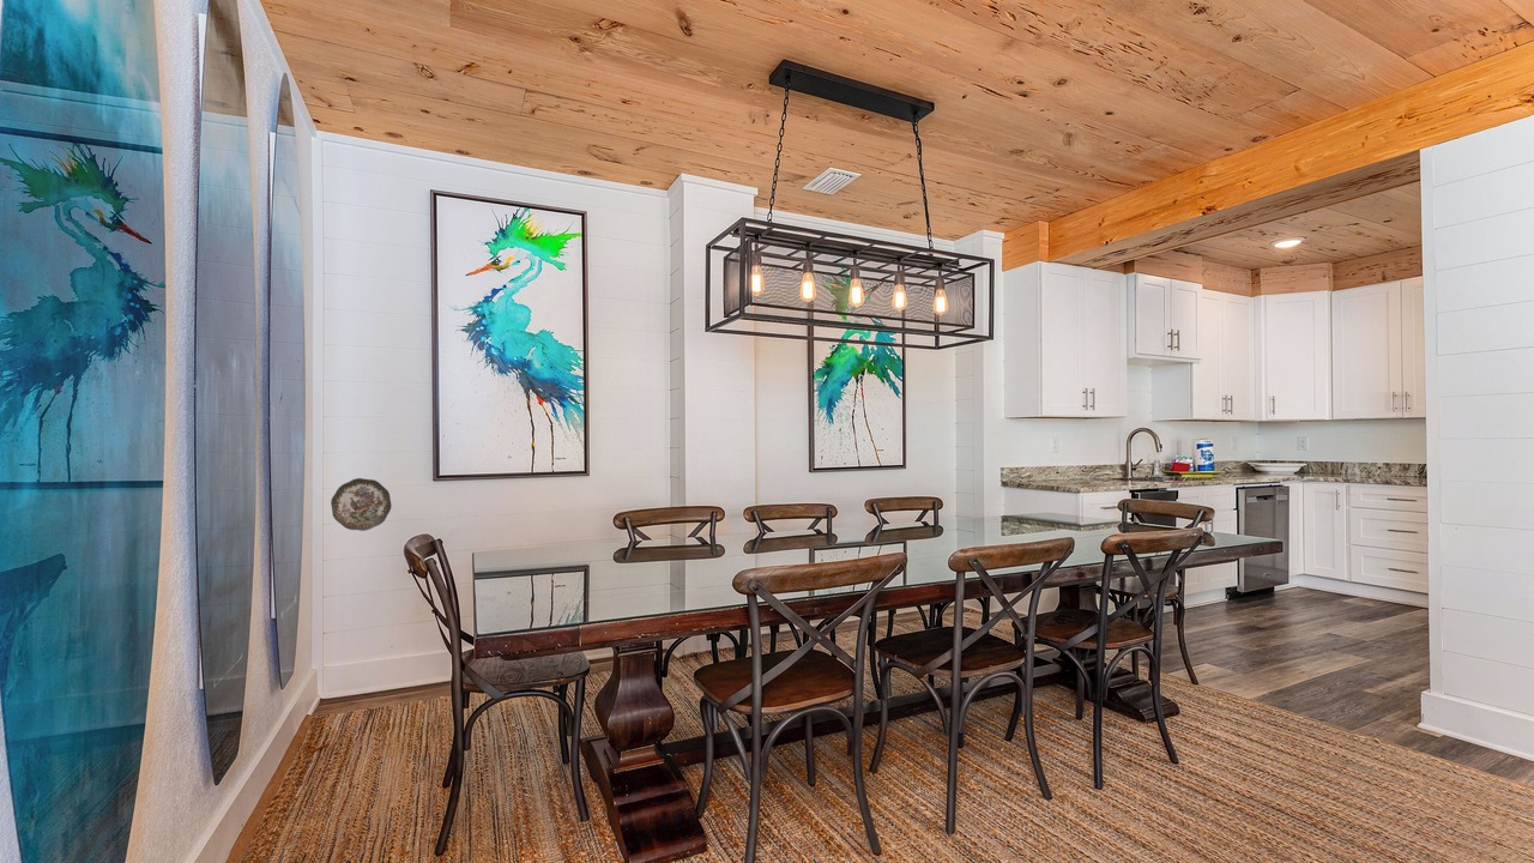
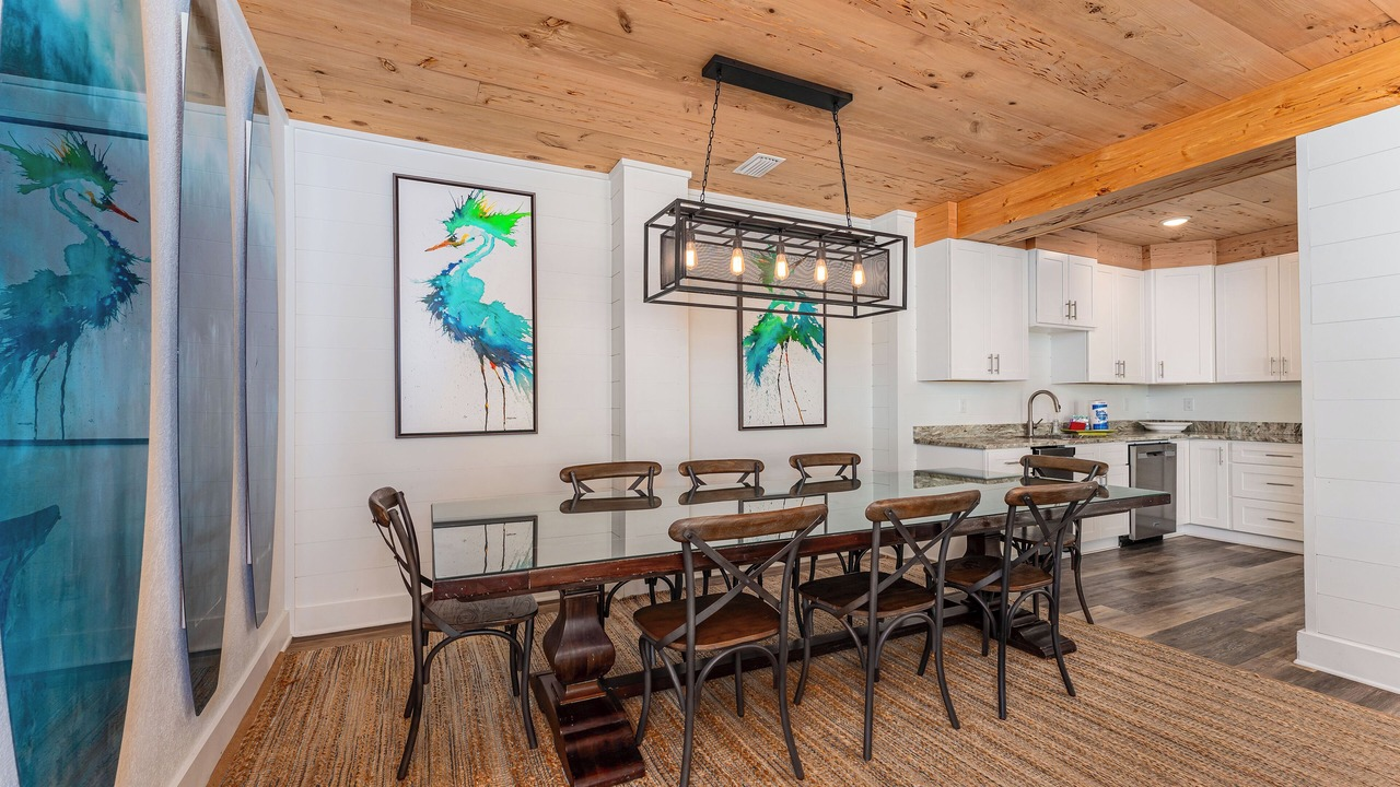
- decorative plate [330,477,392,532]
